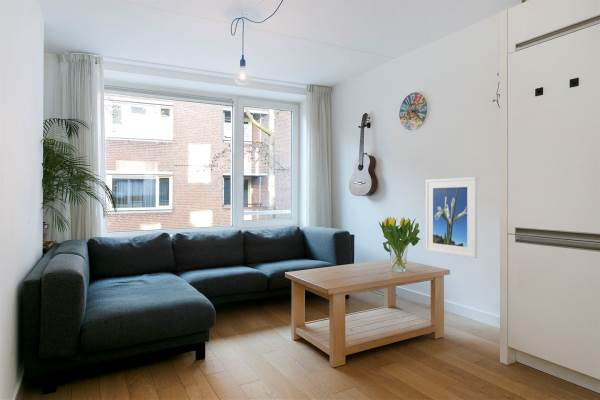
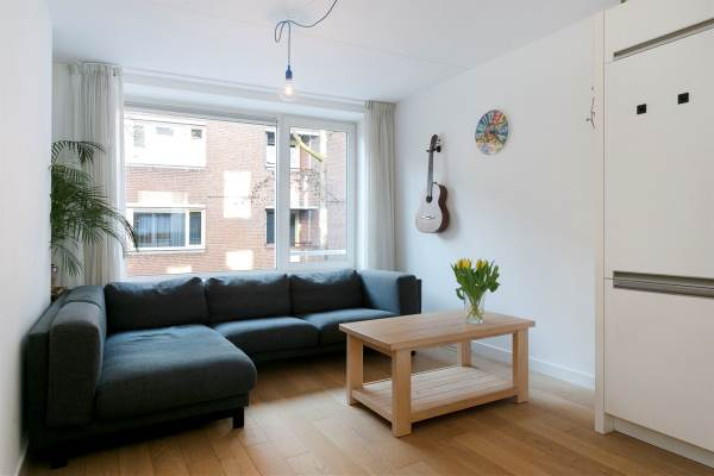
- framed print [425,176,478,259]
